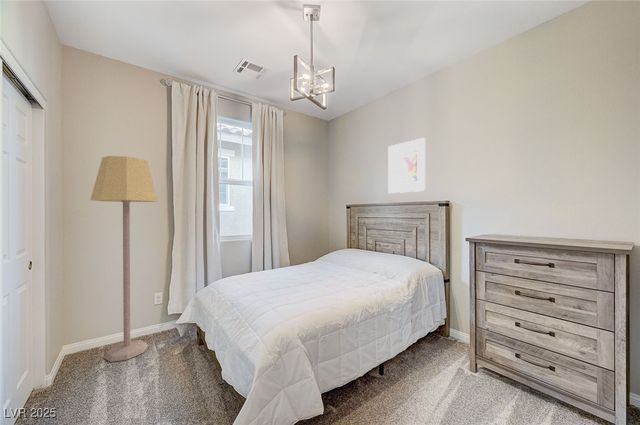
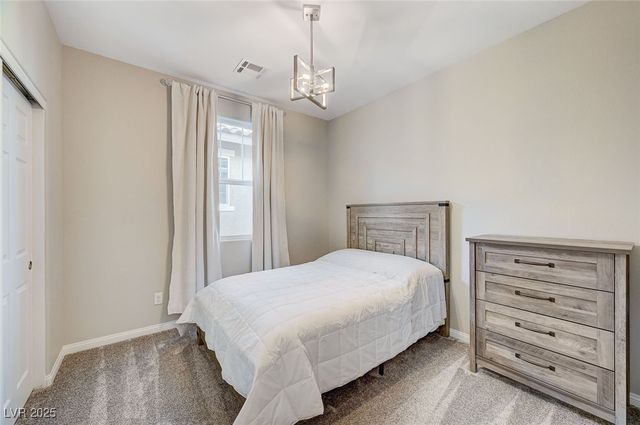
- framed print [387,137,426,194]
- lamp [89,155,159,363]
